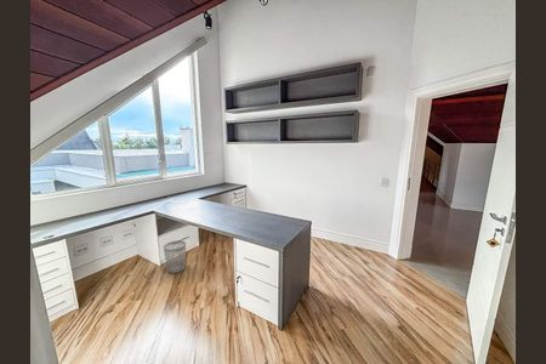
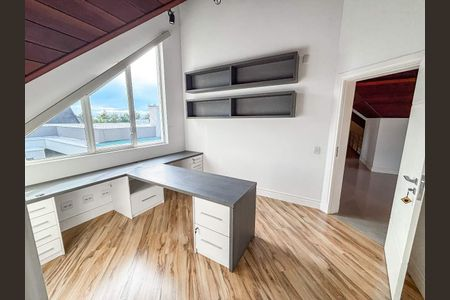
- wastebasket [163,239,187,274]
